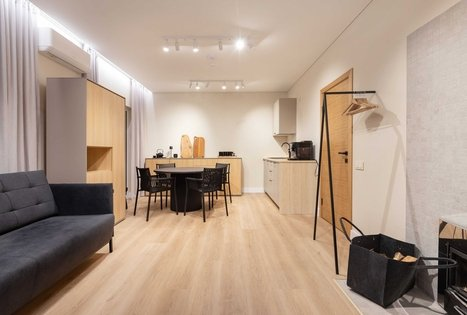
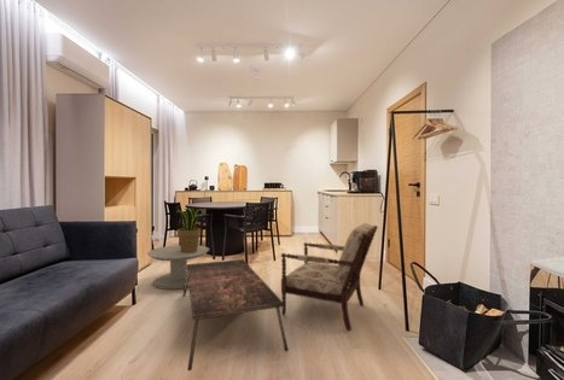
+ coffee table [181,258,290,372]
+ side table [146,244,210,291]
+ potted plant [175,205,203,253]
+ armchair [280,222,379,332]
